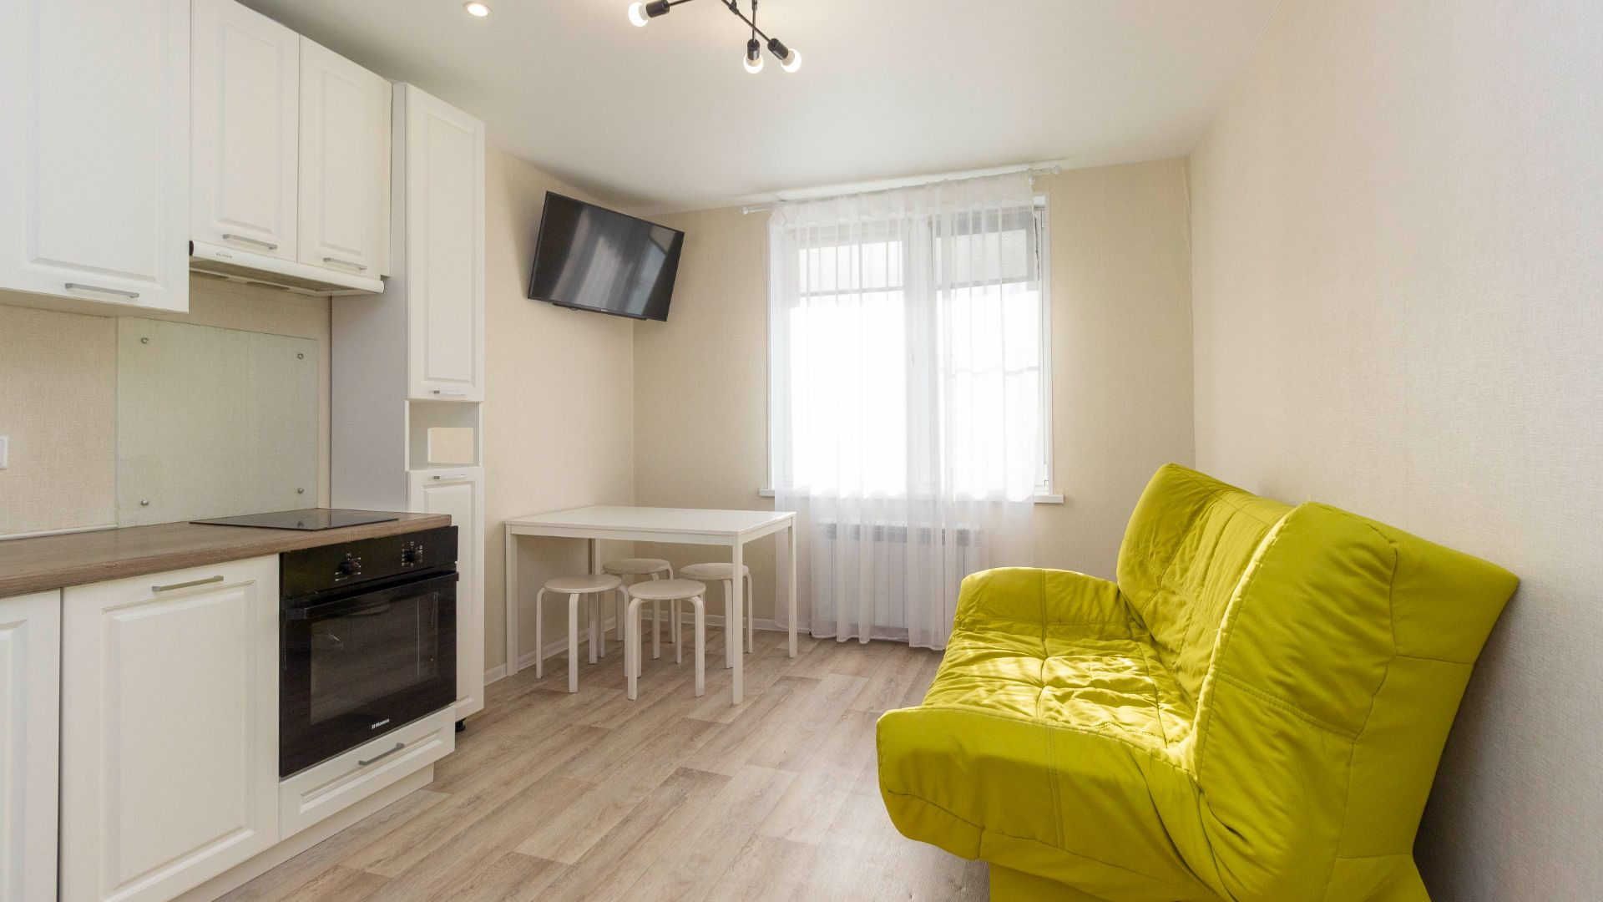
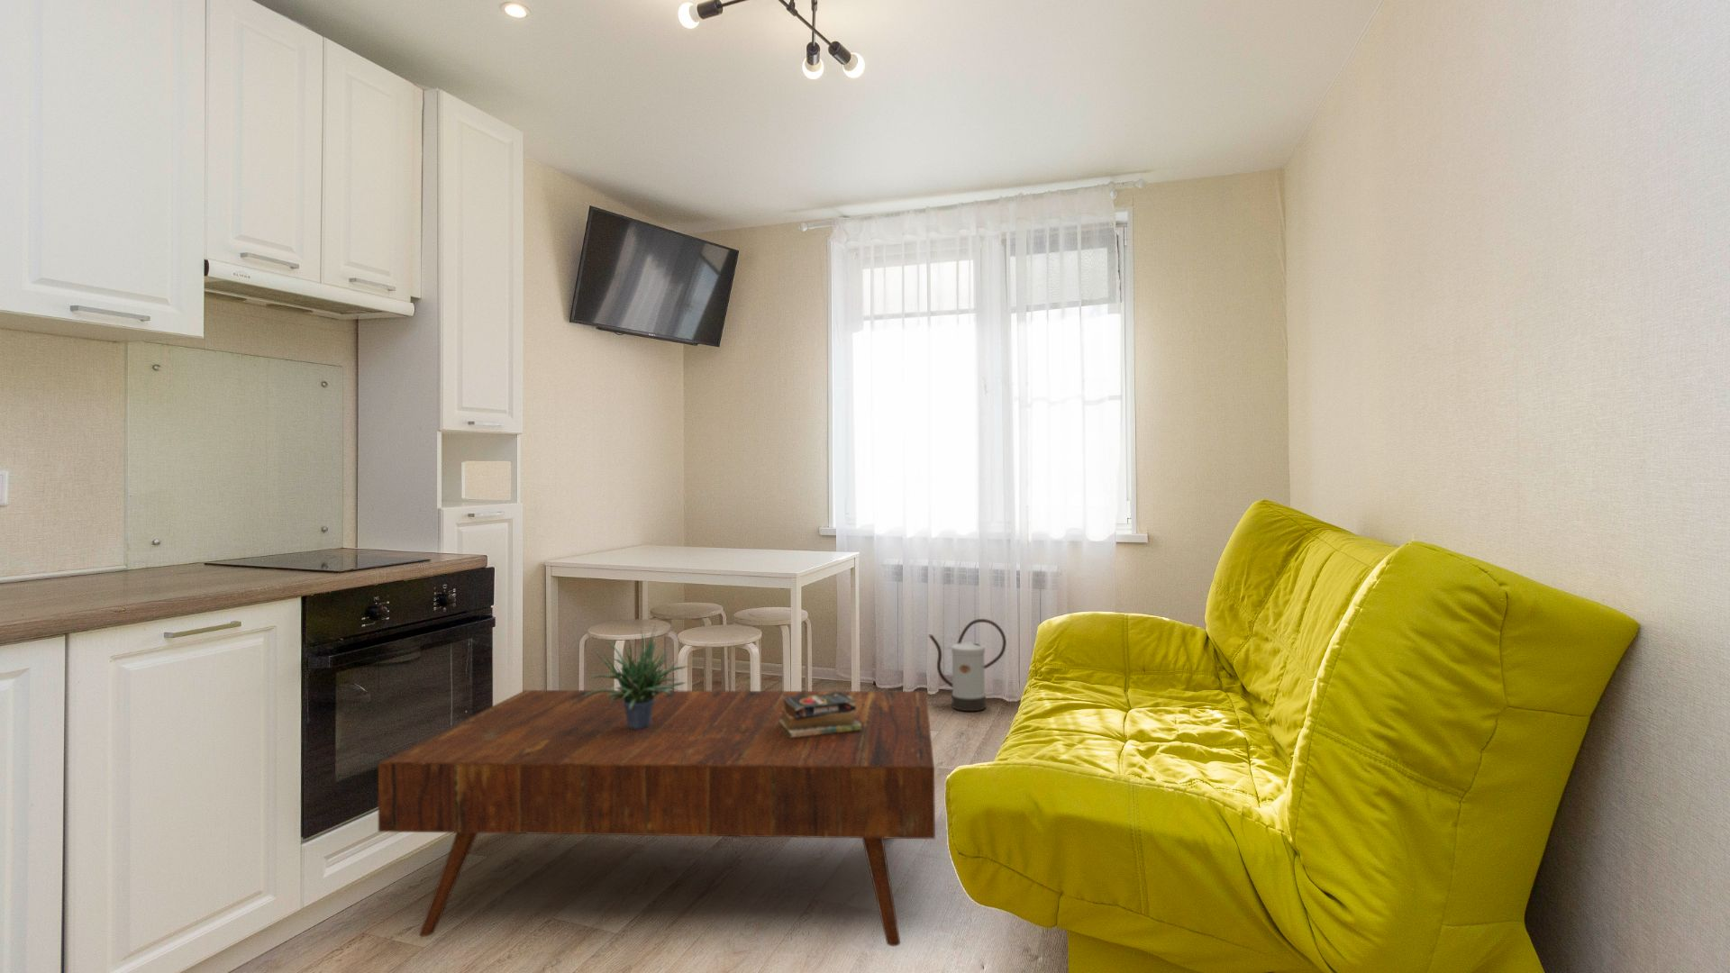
+ books [779,691,861,738]
+ watering can [928,618,1008,712]
+ potted plant [583,624,688,728]
+ coffee table [378,689,936,947]
